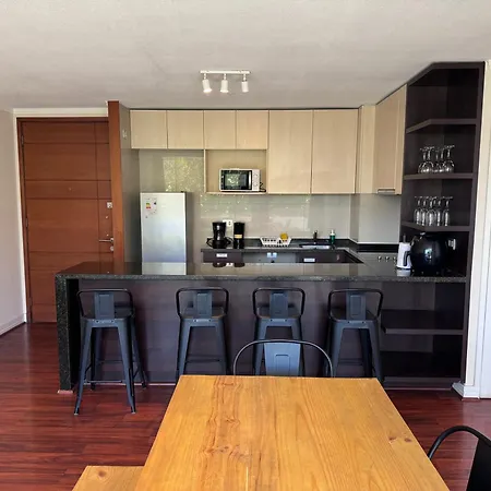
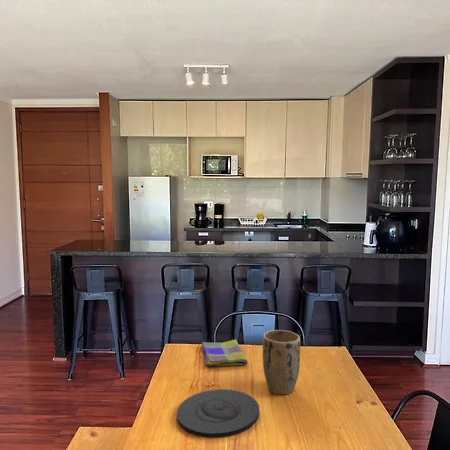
+ dish towel [201,339,249,367]
+ plant pot [261,329,301,395]
+ plate [176,388,260,439]
